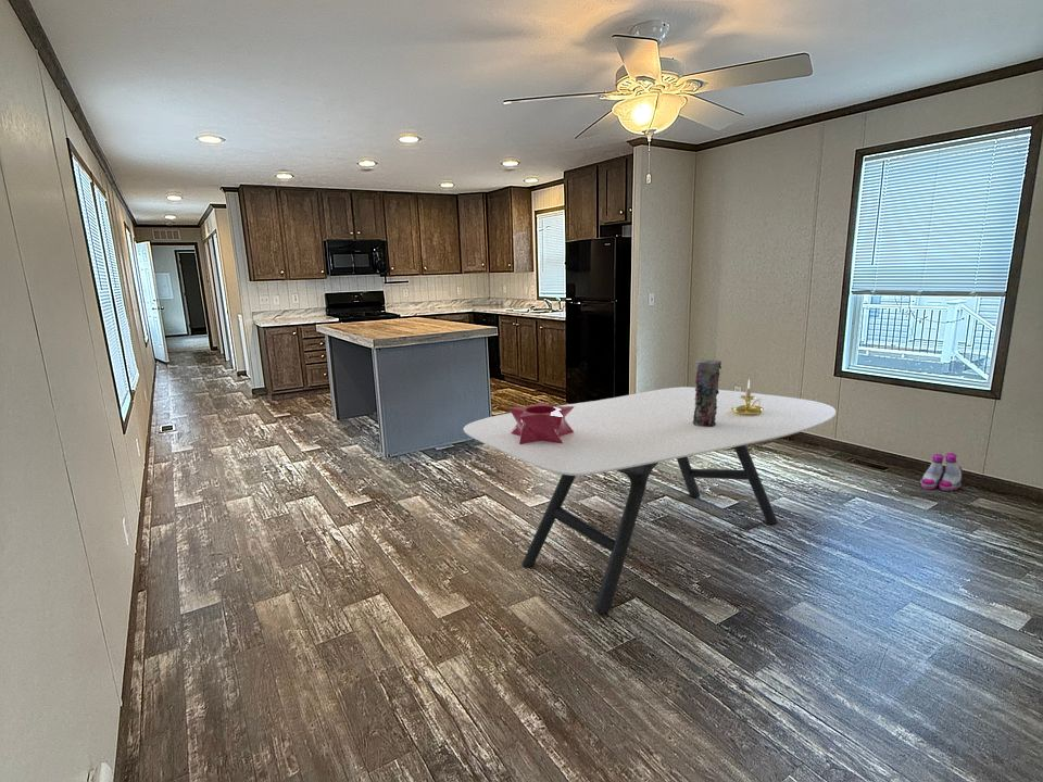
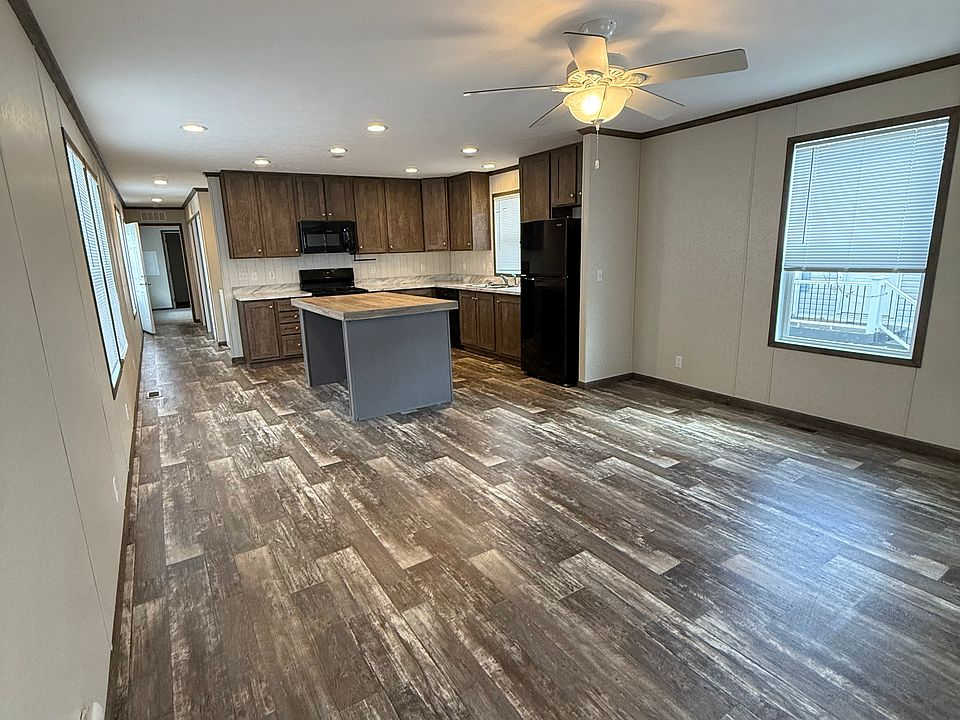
- vase [693,360,722,427]
- boots [919,452,964,492]
- dining table [463,386,837,615]
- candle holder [507,401,575,444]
- candle holder [731,378,764,415]
